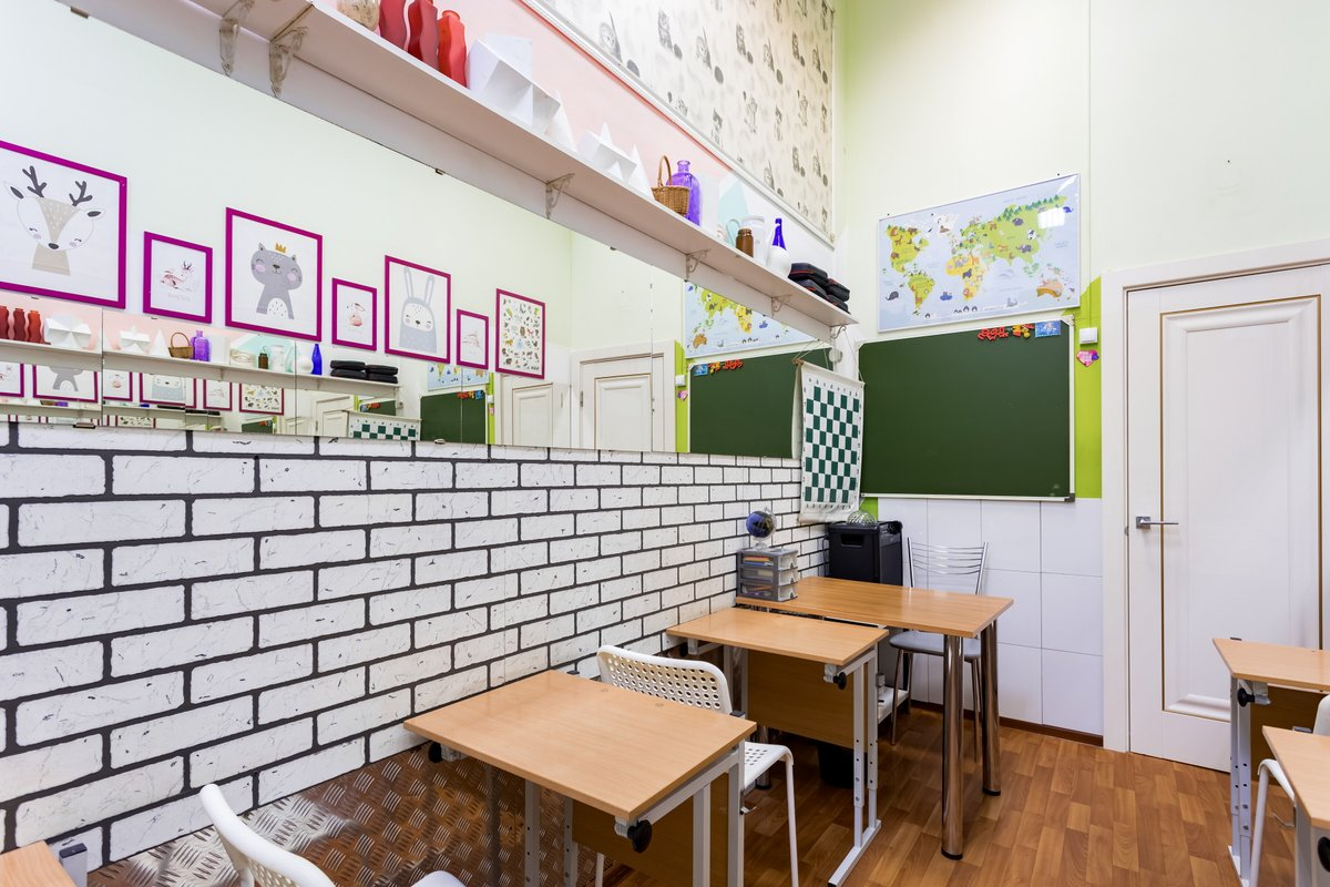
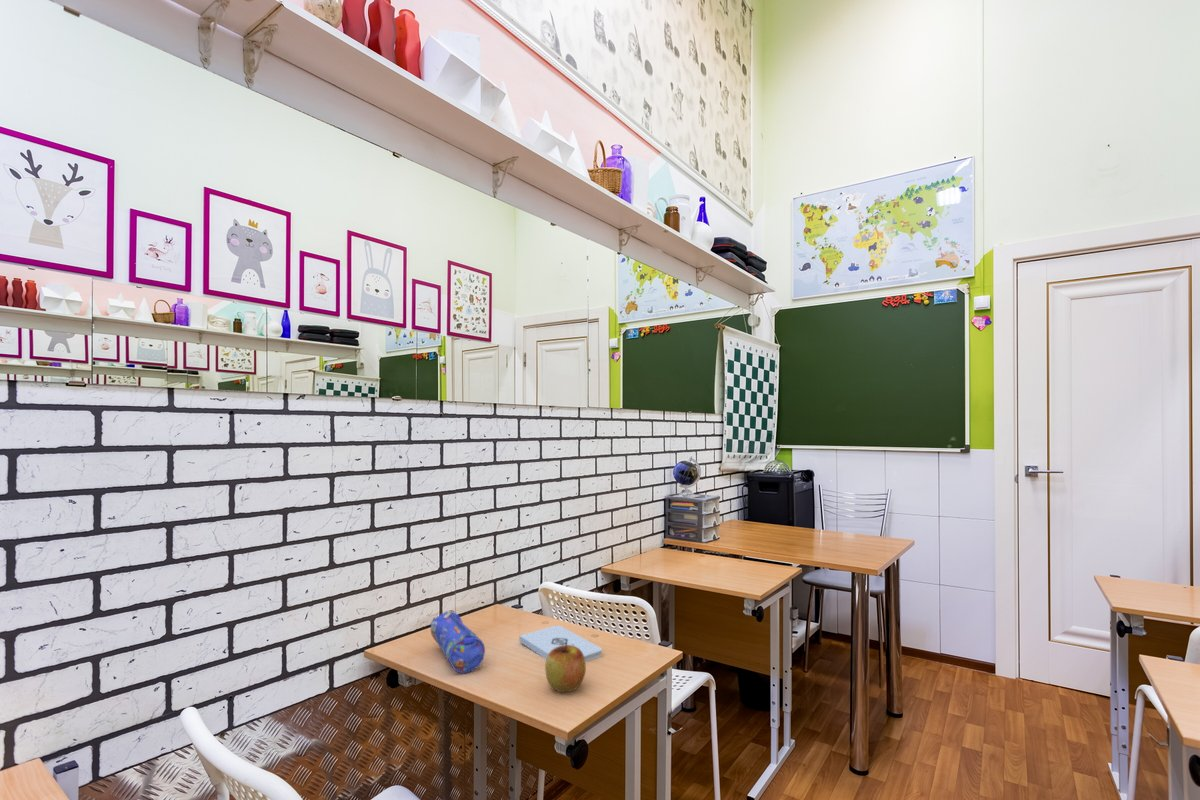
+ pencil case [429,609,486,674]
+ notepad [518,625,603,663]
+ apple [544,643,587,693]
